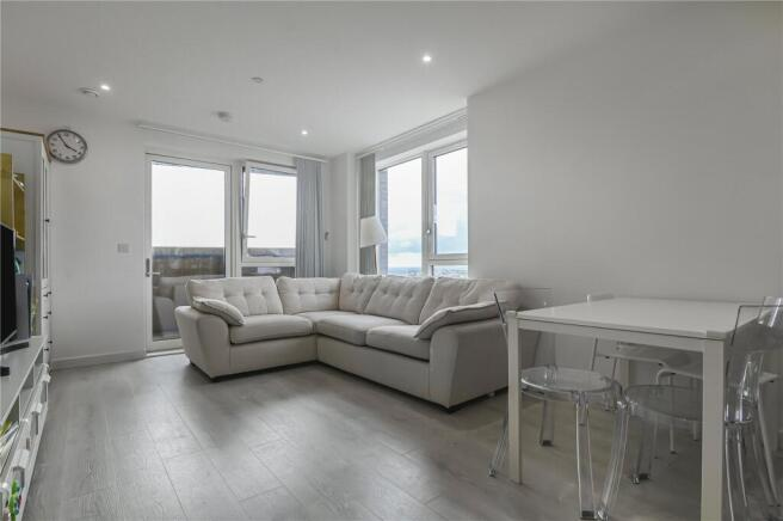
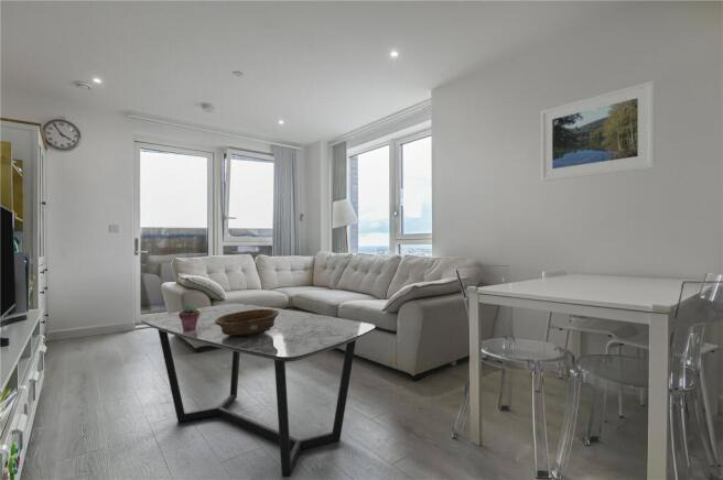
+ decorative bowl [215,309,279,339]
+ coffee table [140,303,376,478]
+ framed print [540,79,656,183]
+ potted succulent [179,304,199,331]
